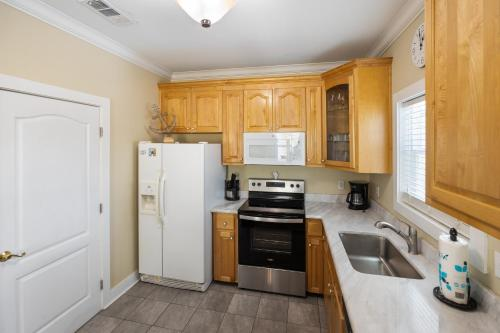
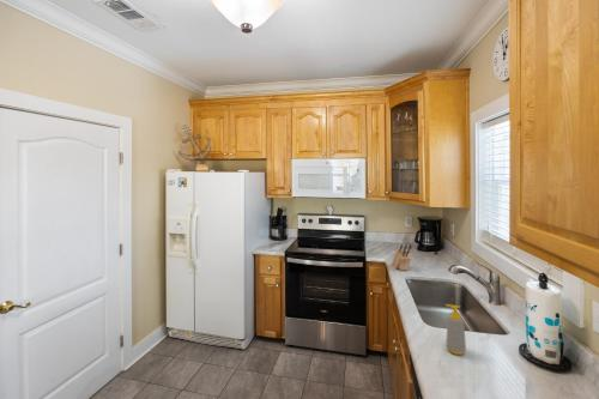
+ knife block [391,243,413,272]
+ soap bottle [444,303,467,356]
